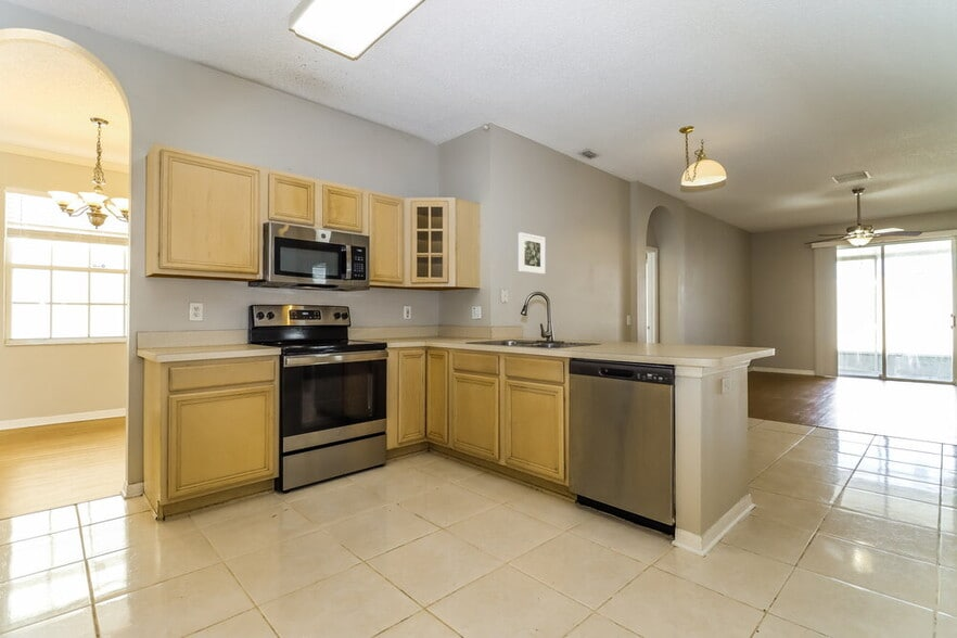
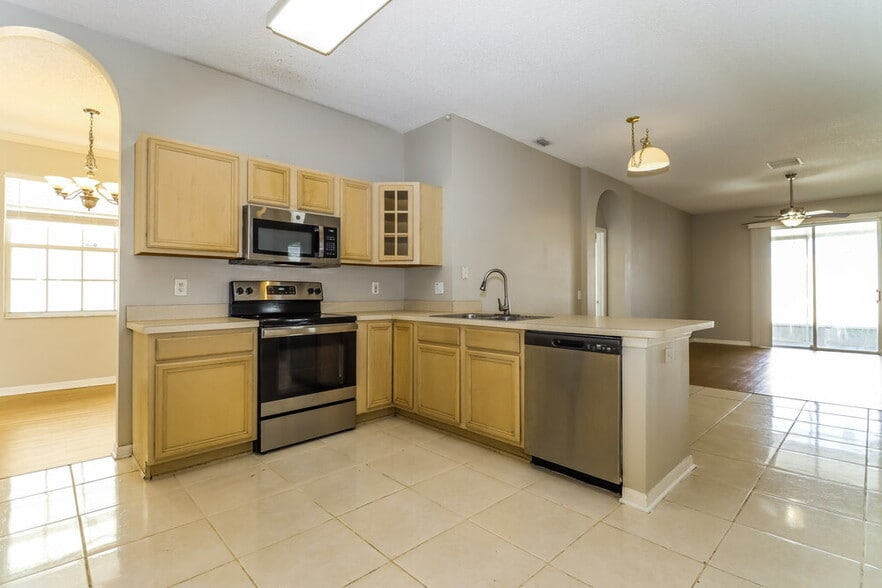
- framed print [518,231,546,276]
